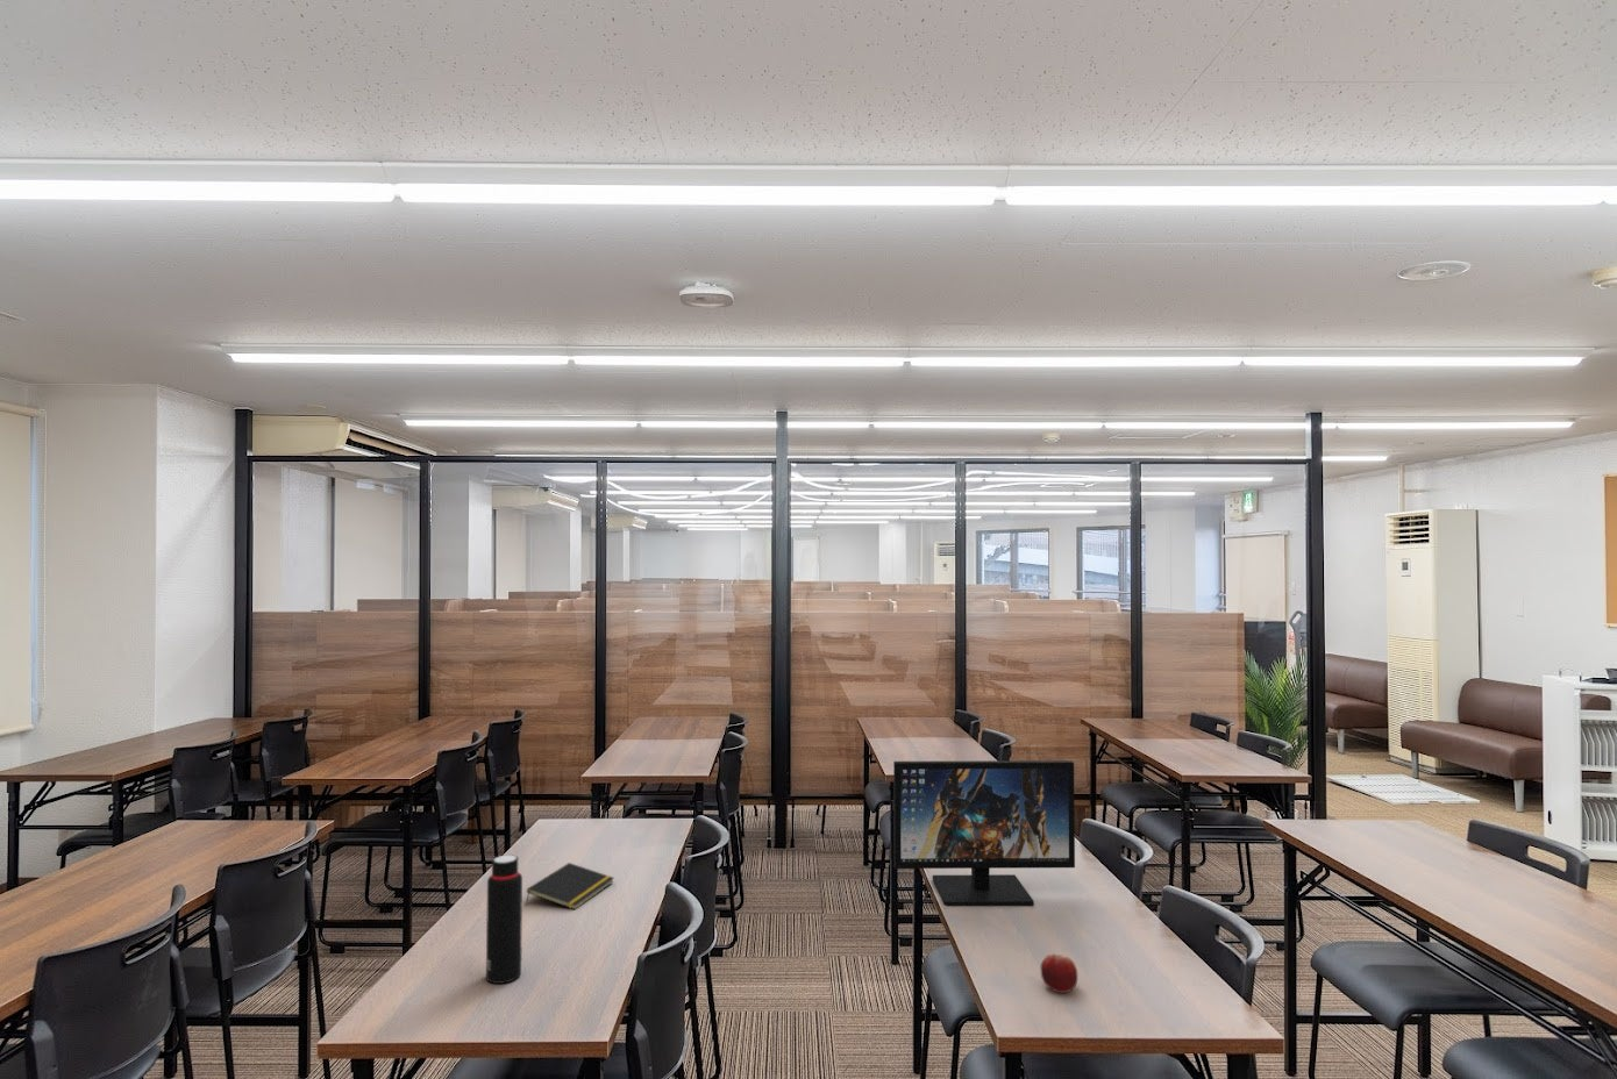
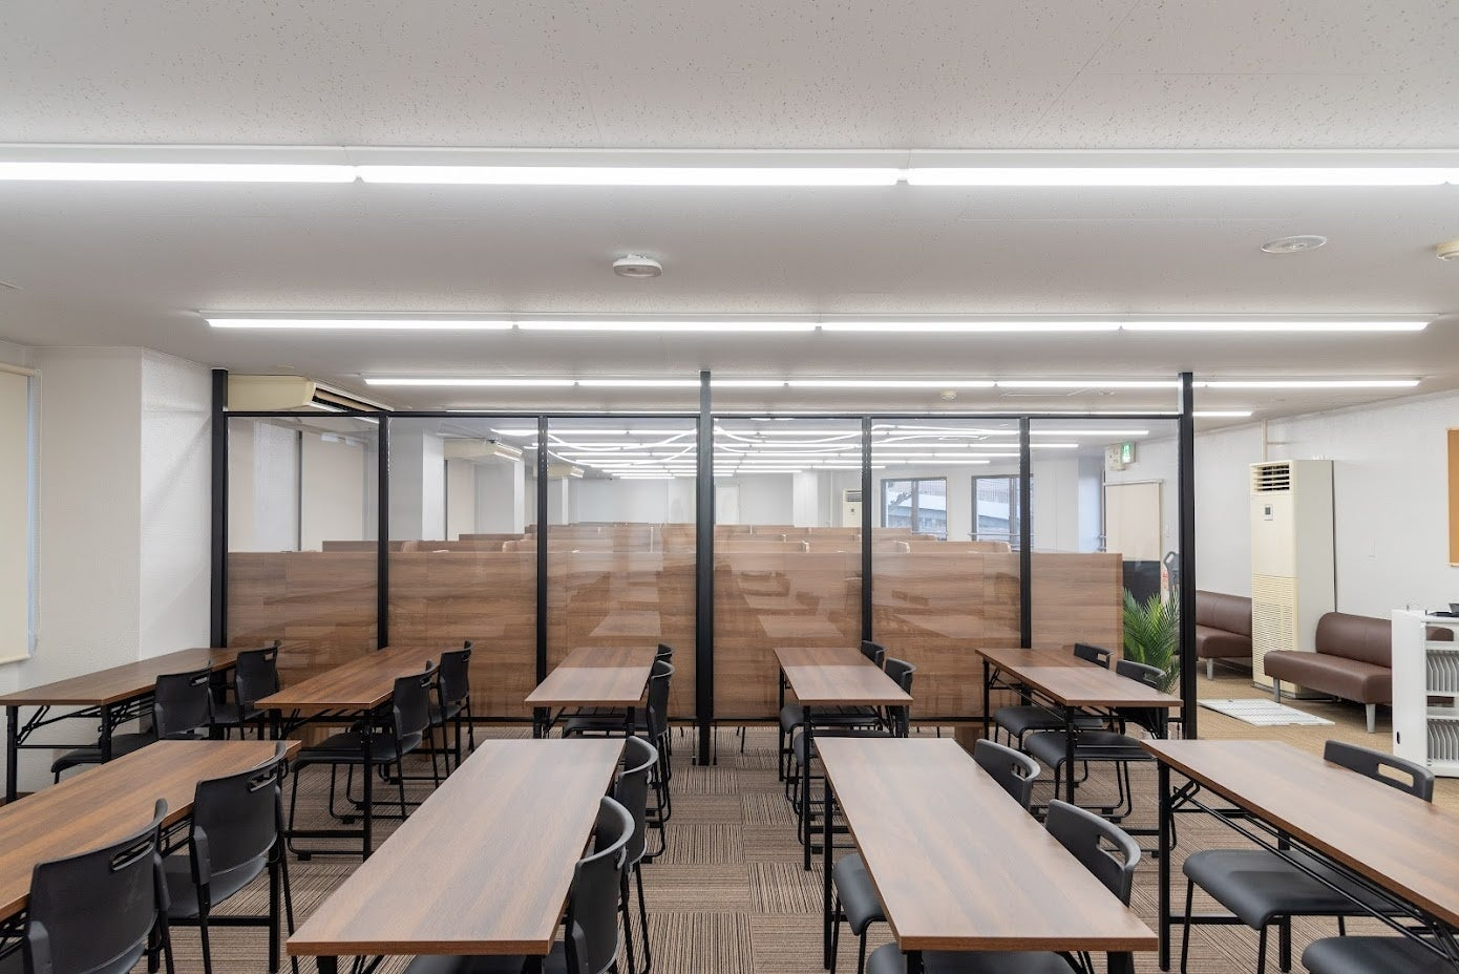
- fruit [1039,953,1080,995]
- water bottle [486,854,523,985]
- notepad [524,861,616,910]
- computer monitor [893,759,1076,907]
